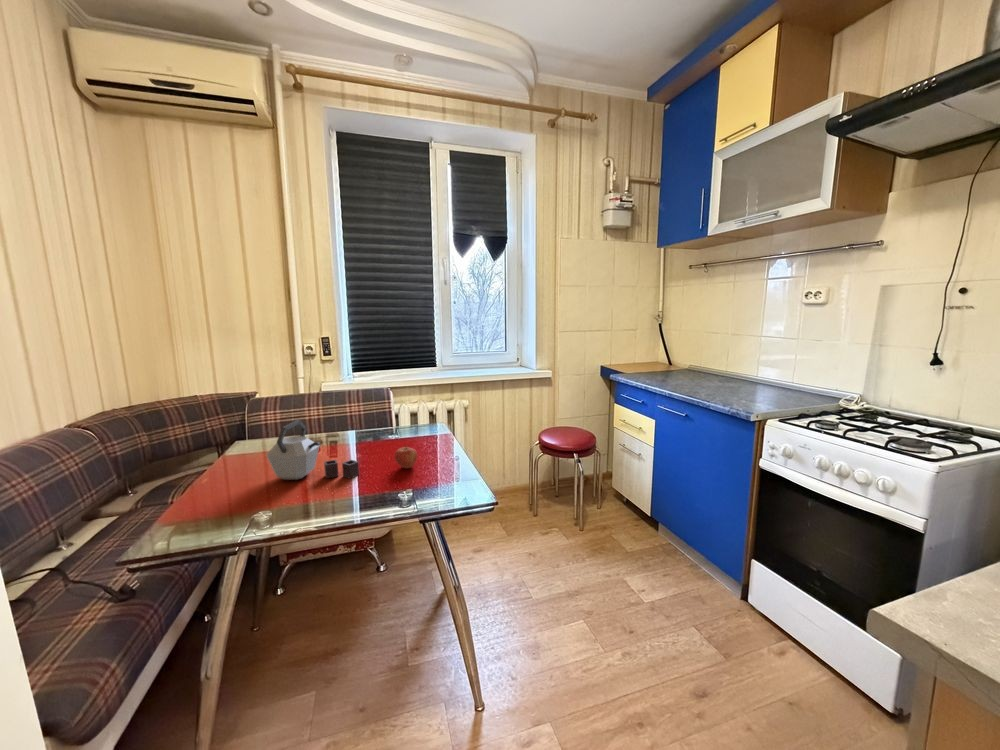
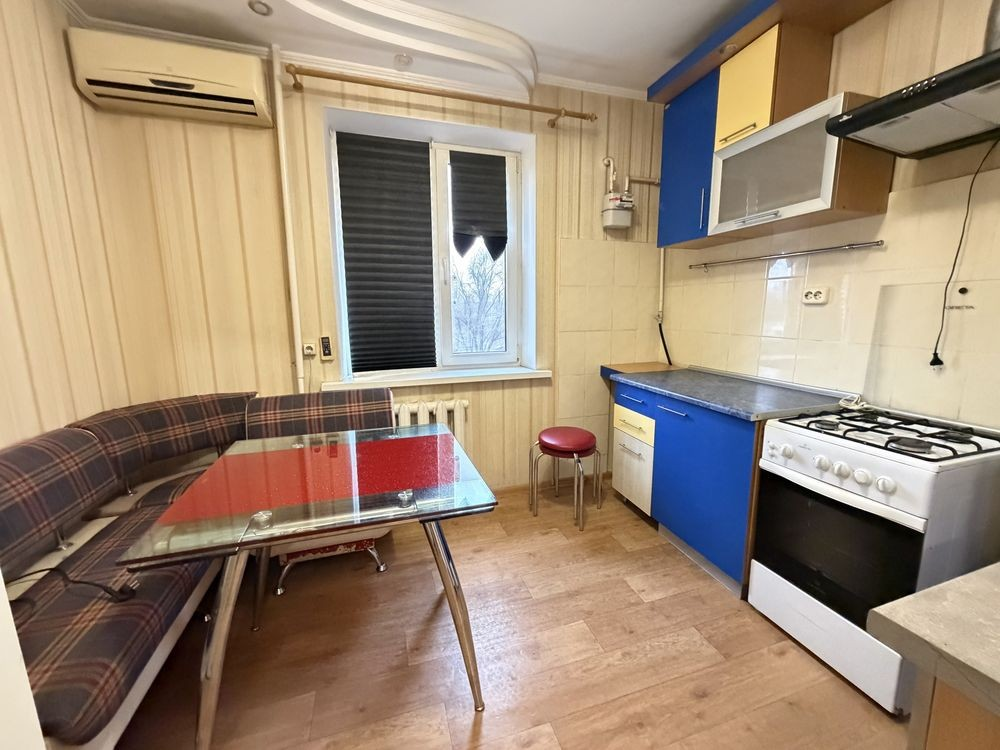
- kettle [265,419,360,481]
- apple [393,443,418,469]
